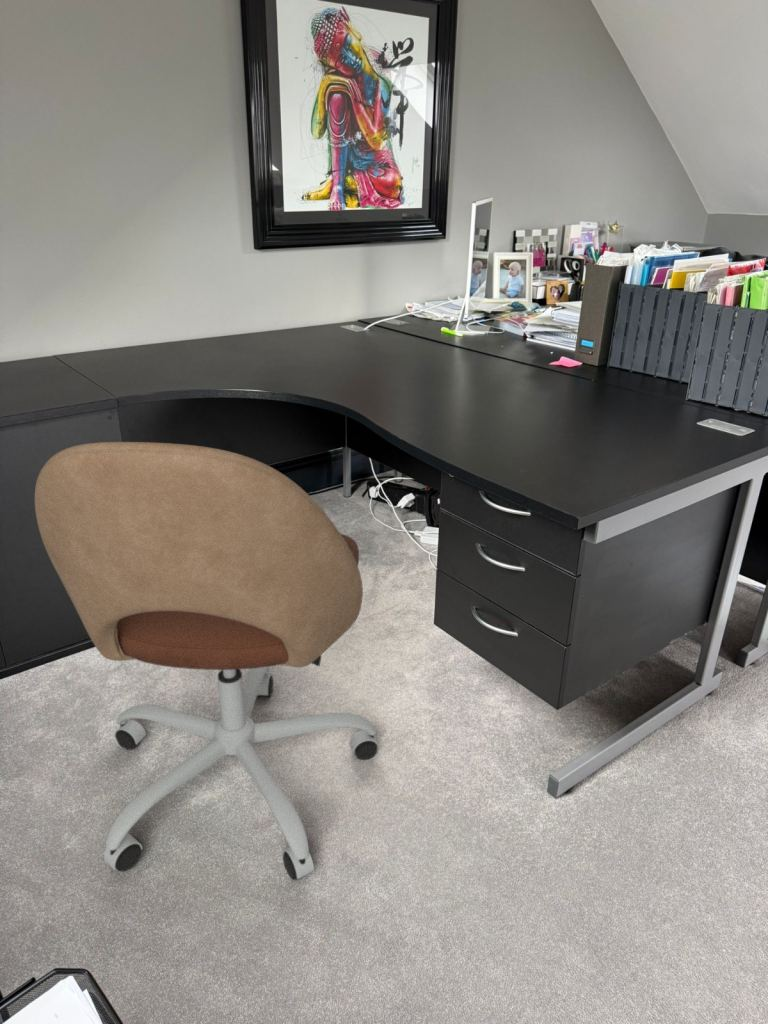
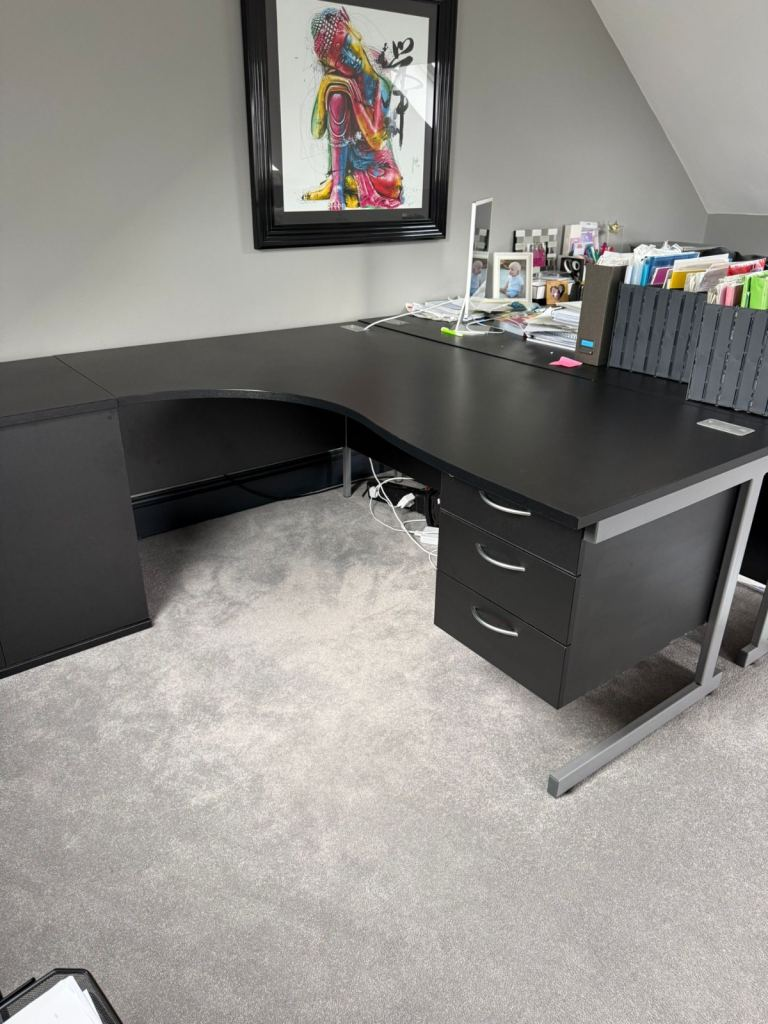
- office chair [34,441,380,881]
